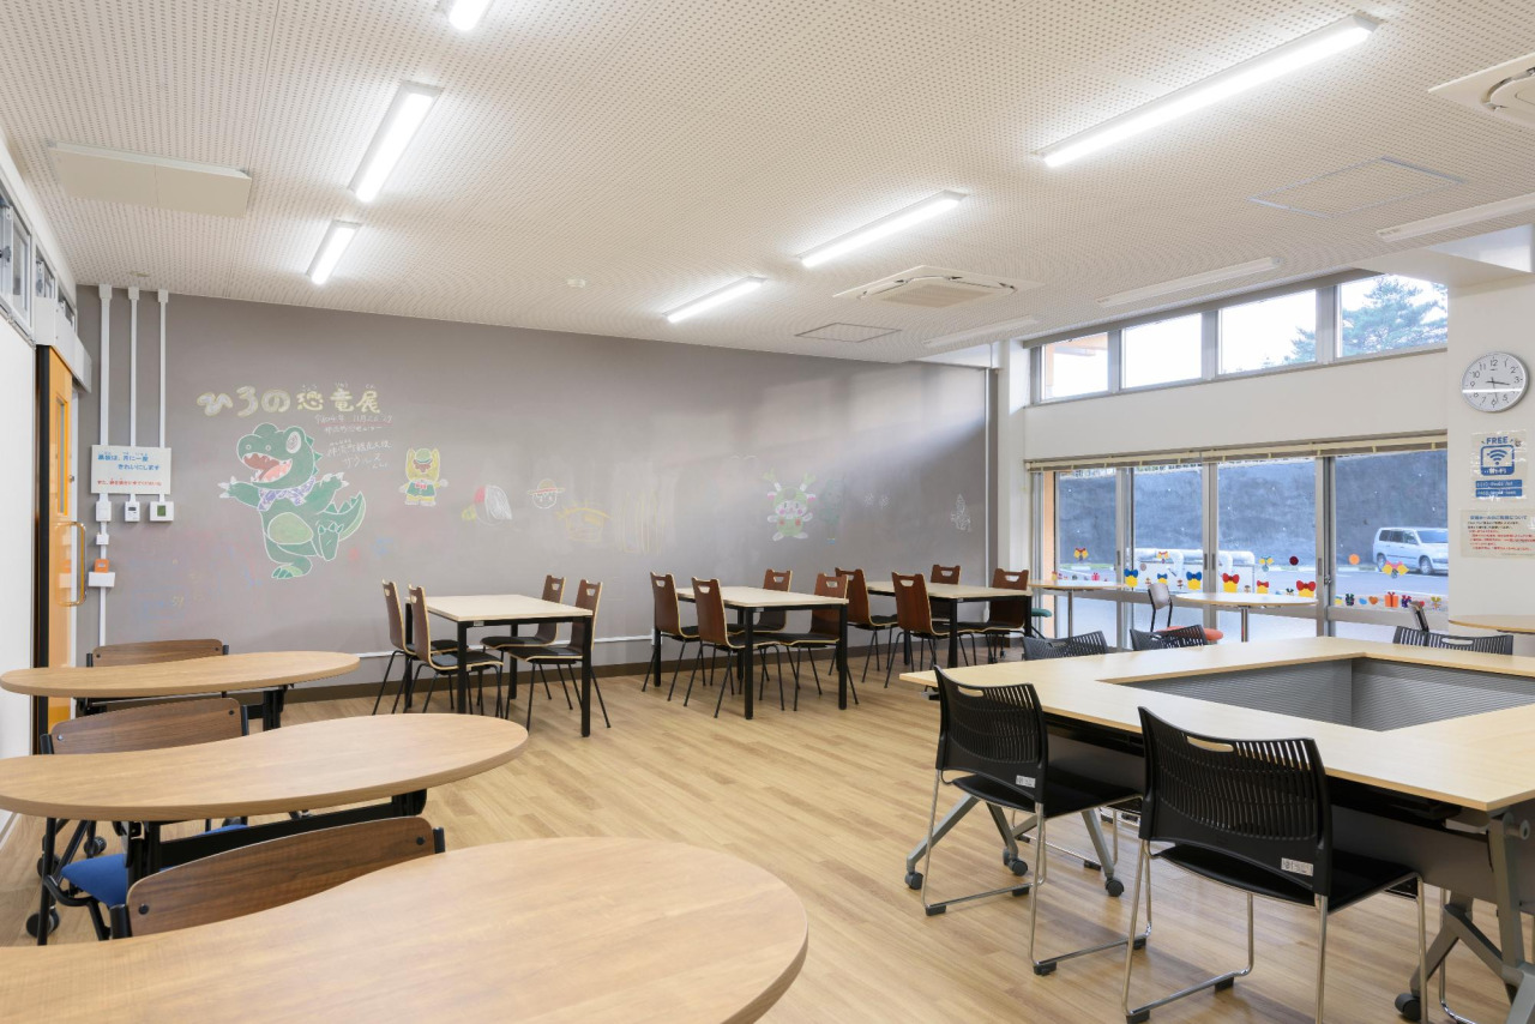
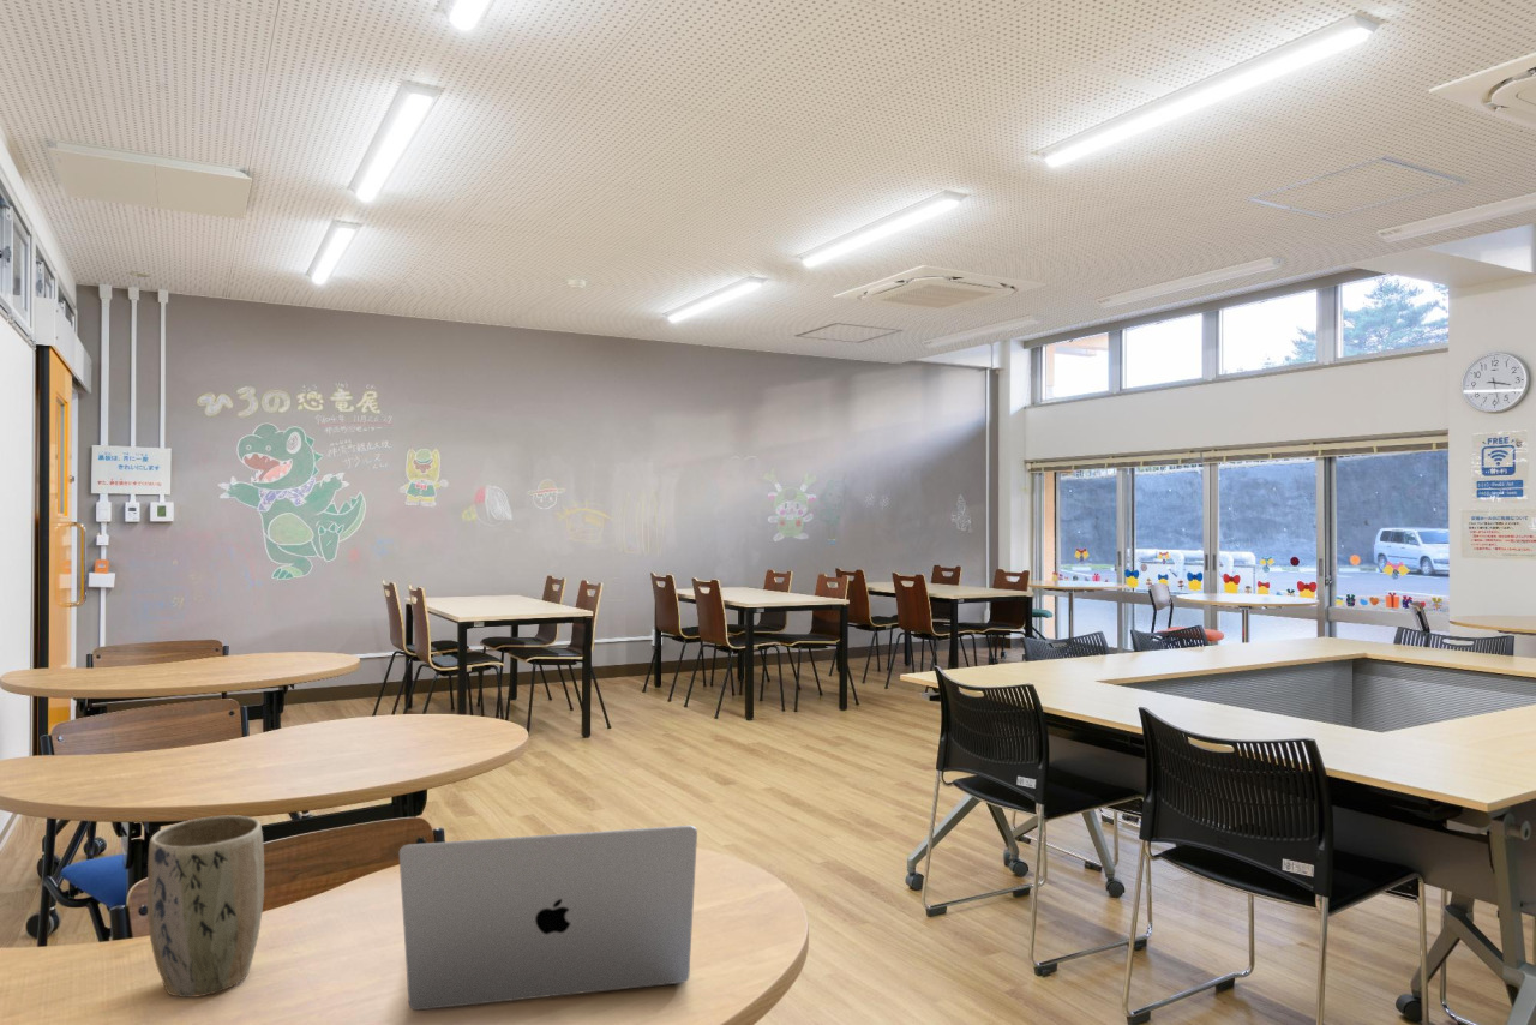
+ laptop [398,825,698,1011]
+ plant pot [146,814,265,999]
